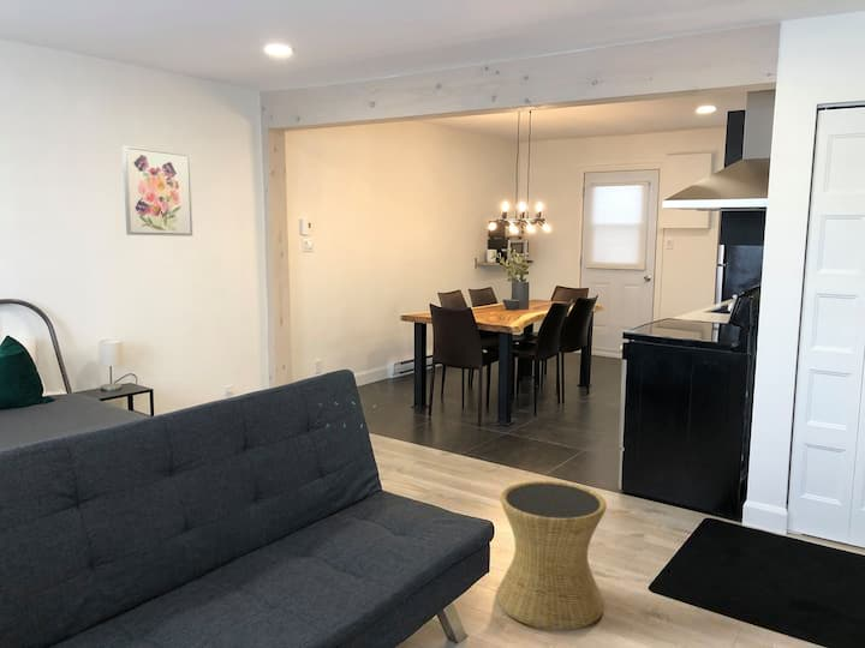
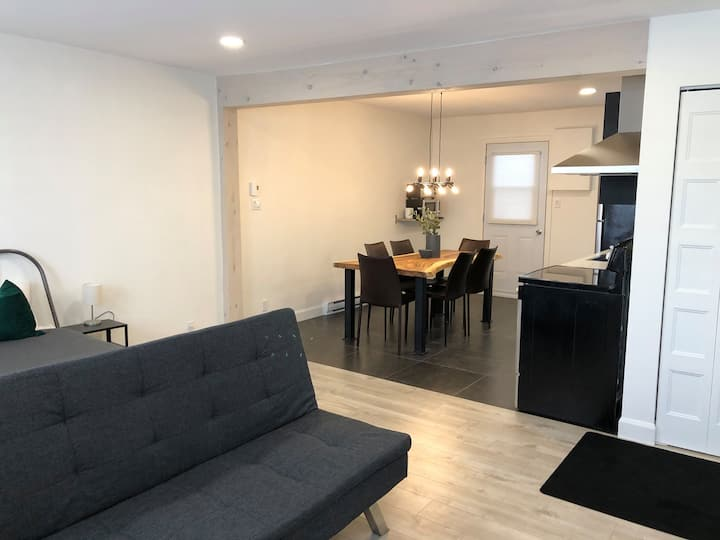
- side table [495,480,608,631]
- wall art [121,144,193,238]
